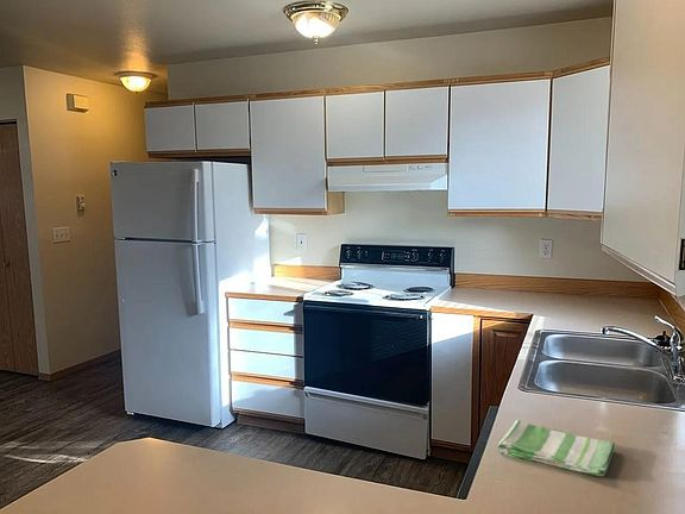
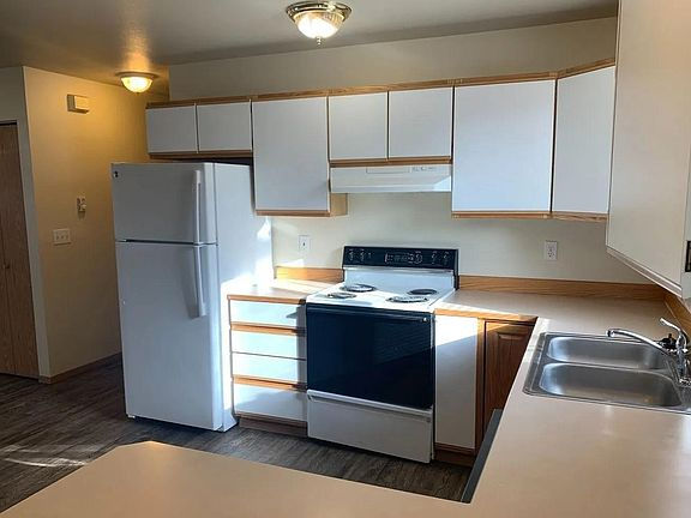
- dish towel [497,419,616,477]
